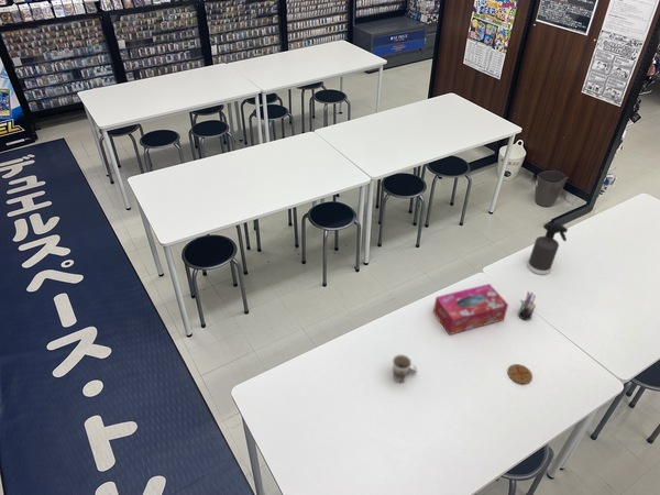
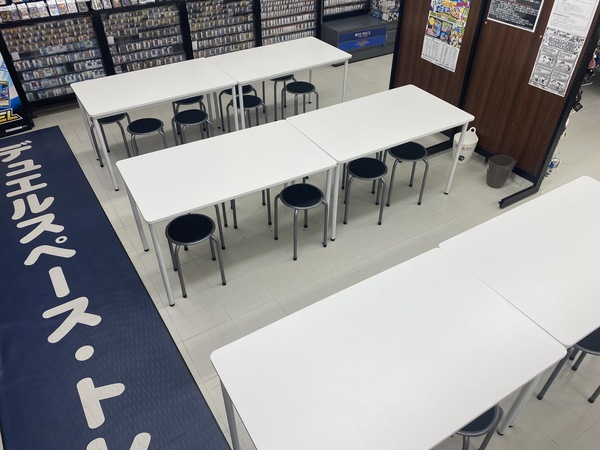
- pen holder [517,290,537,321]
- spray bottle [526,221,569,275]
- coaster [507,363,534,385]
- tissue box [432,283,509,336]
- cup [392,353,418,384]
